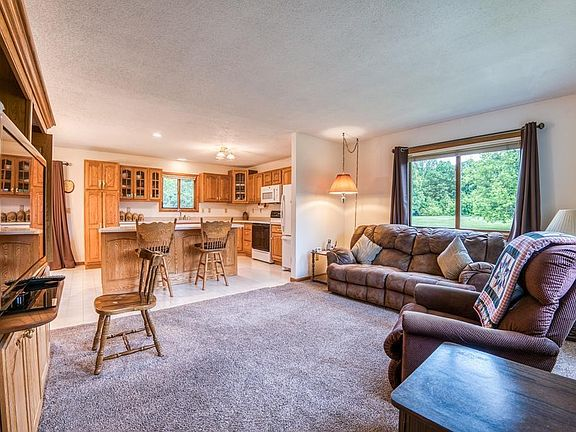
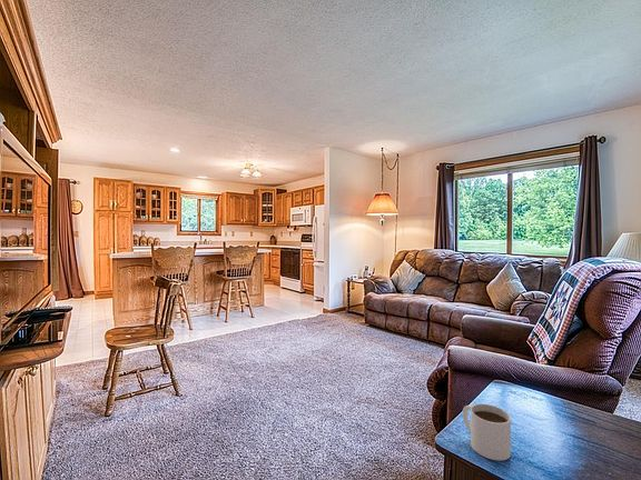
+ mug [462,402,512,461]
